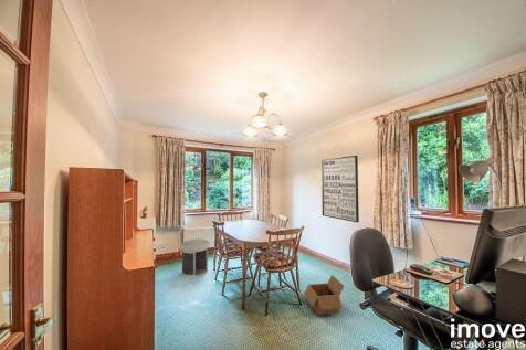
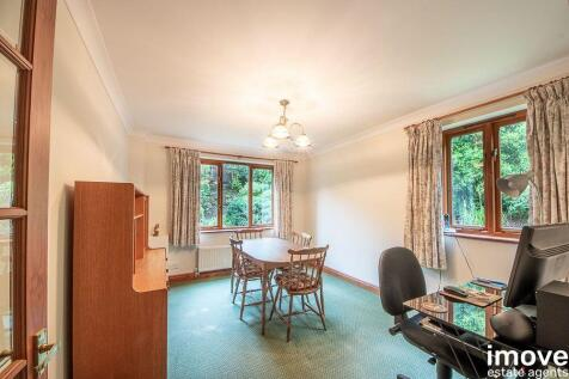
- revolving door [179,238,210,277]
- wall art [320,155,360,223]
- box [303,274,345,316]
